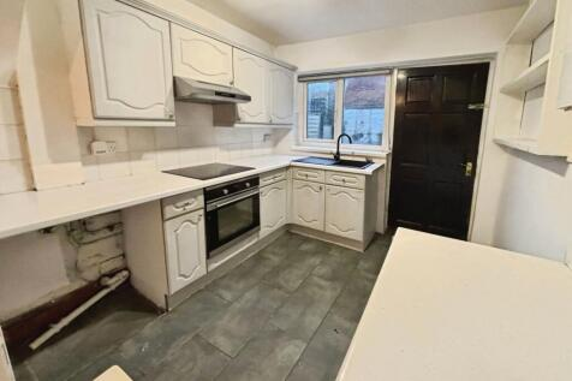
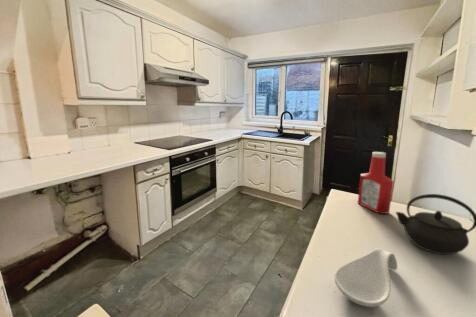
+ soap bottle [357,151,394,215]
+ kettle [395,193,476,255]
+ spoon rest [334,247,398,308]
